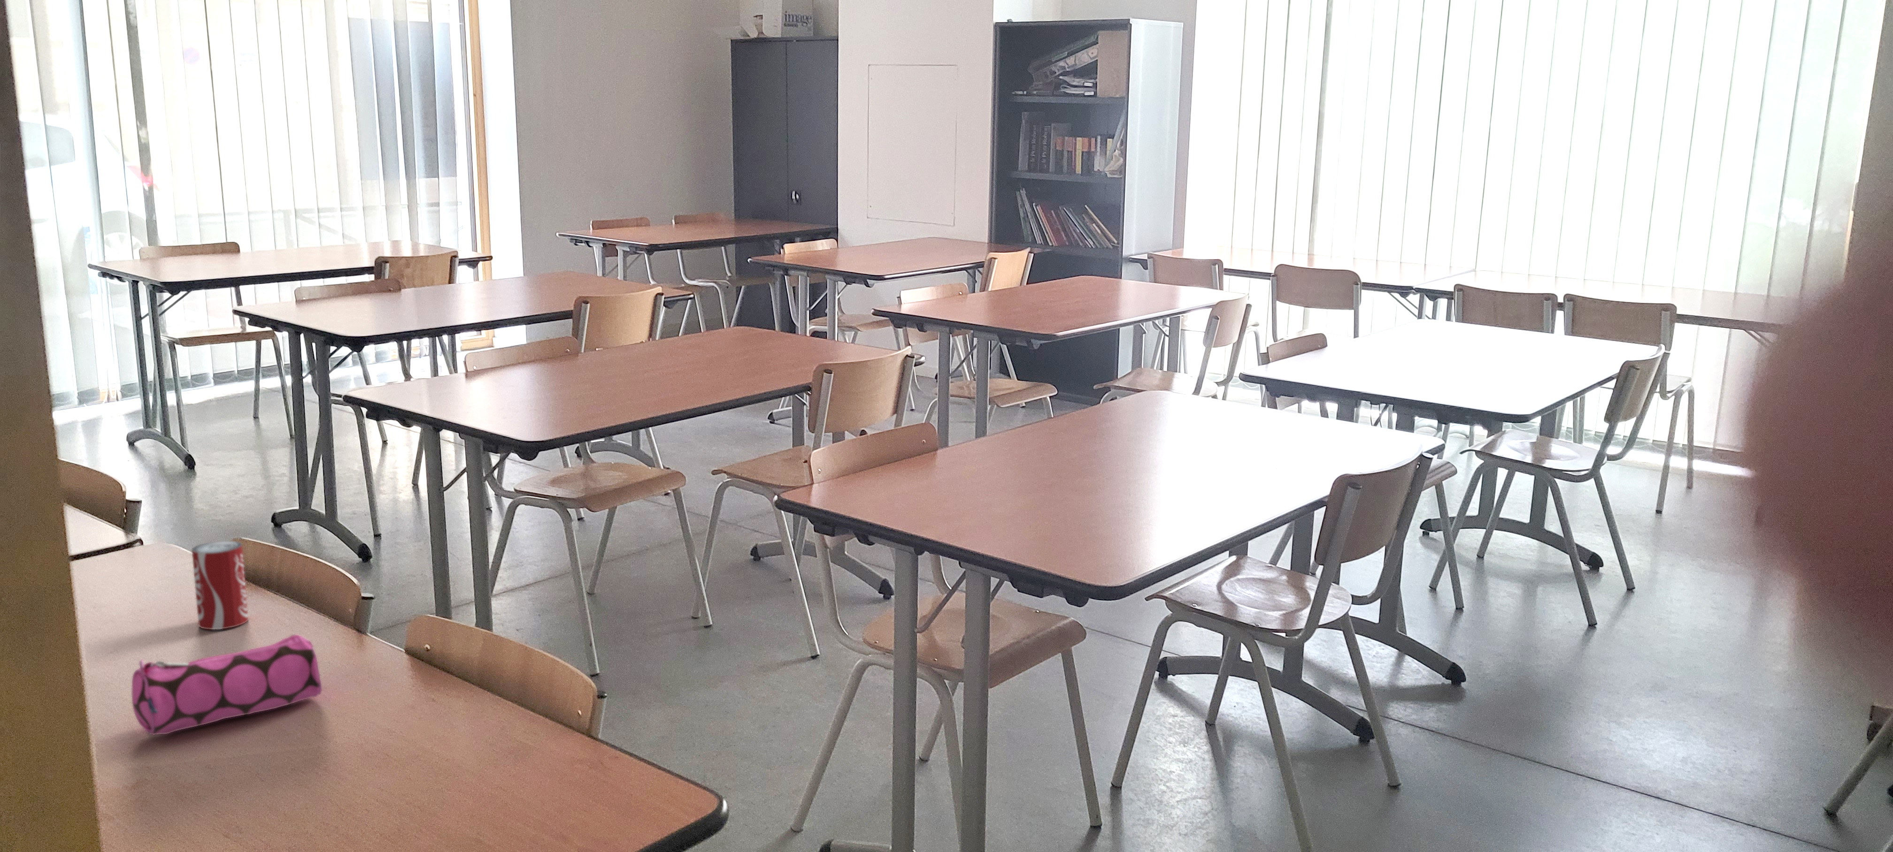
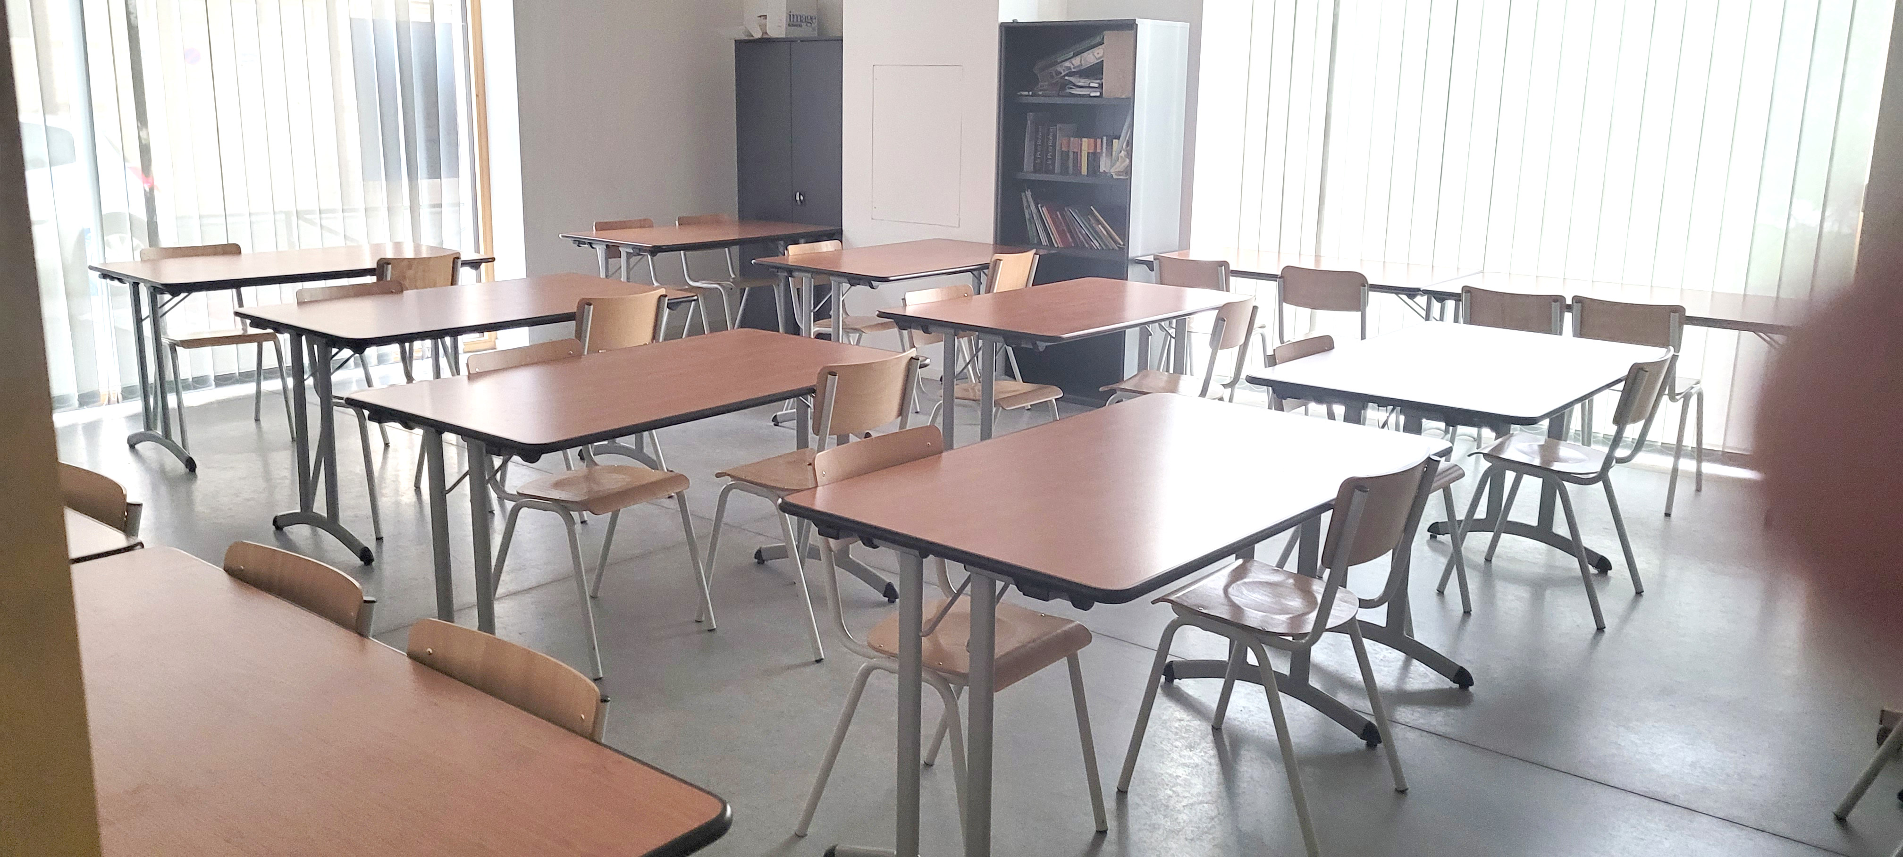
- pencil case [130,635,322,736]
- beverage can [191,541,249,630]
